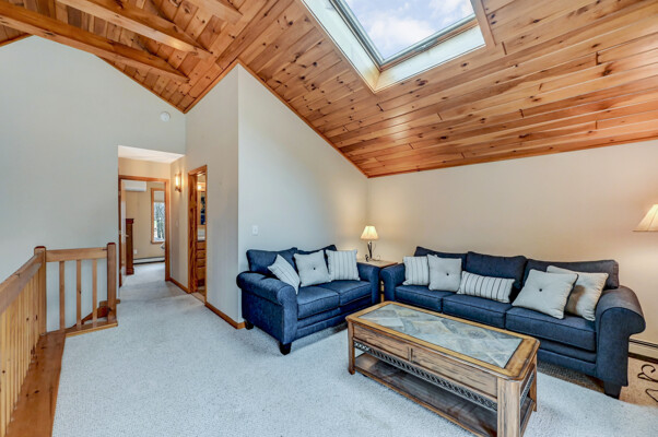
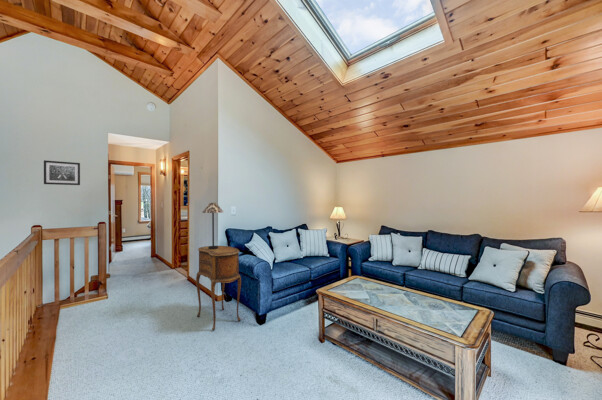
+ table lamp [201,202,224,249]
+ wall art [43,159,81,186]
+ side table [195,245,242,331]
